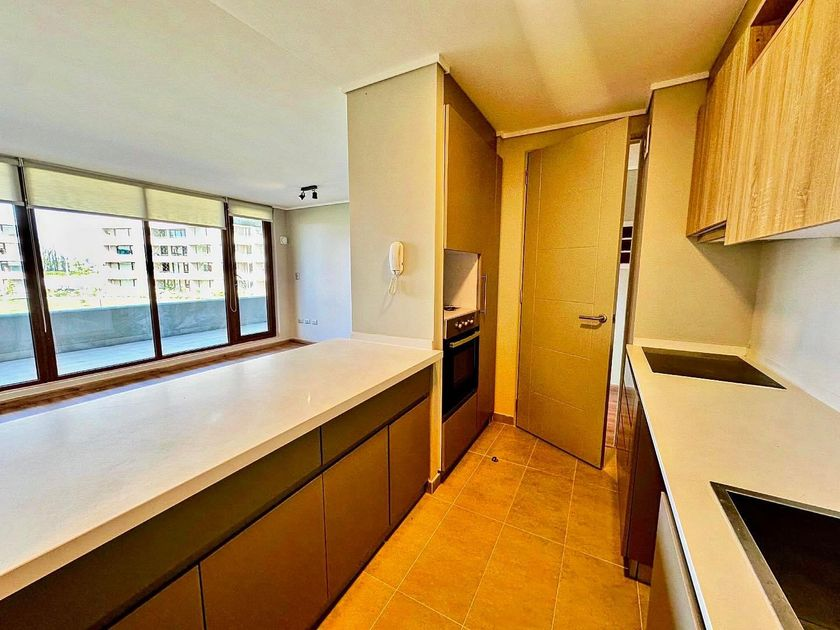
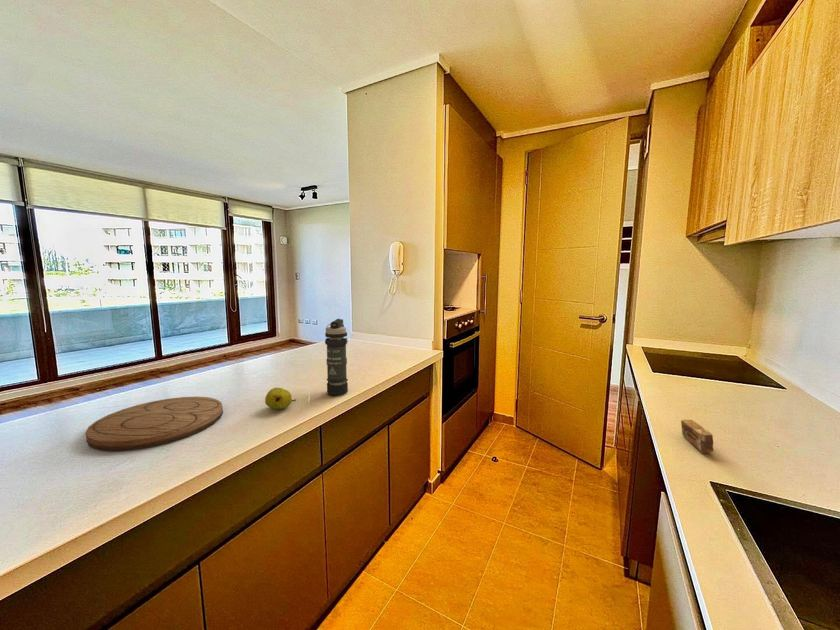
+ fruit [264,387,297,410]
+ soap bar [680,419,715,454]
+ cutting board [85,396,224,452]
+ smoke grenade [324,318,349,396]
